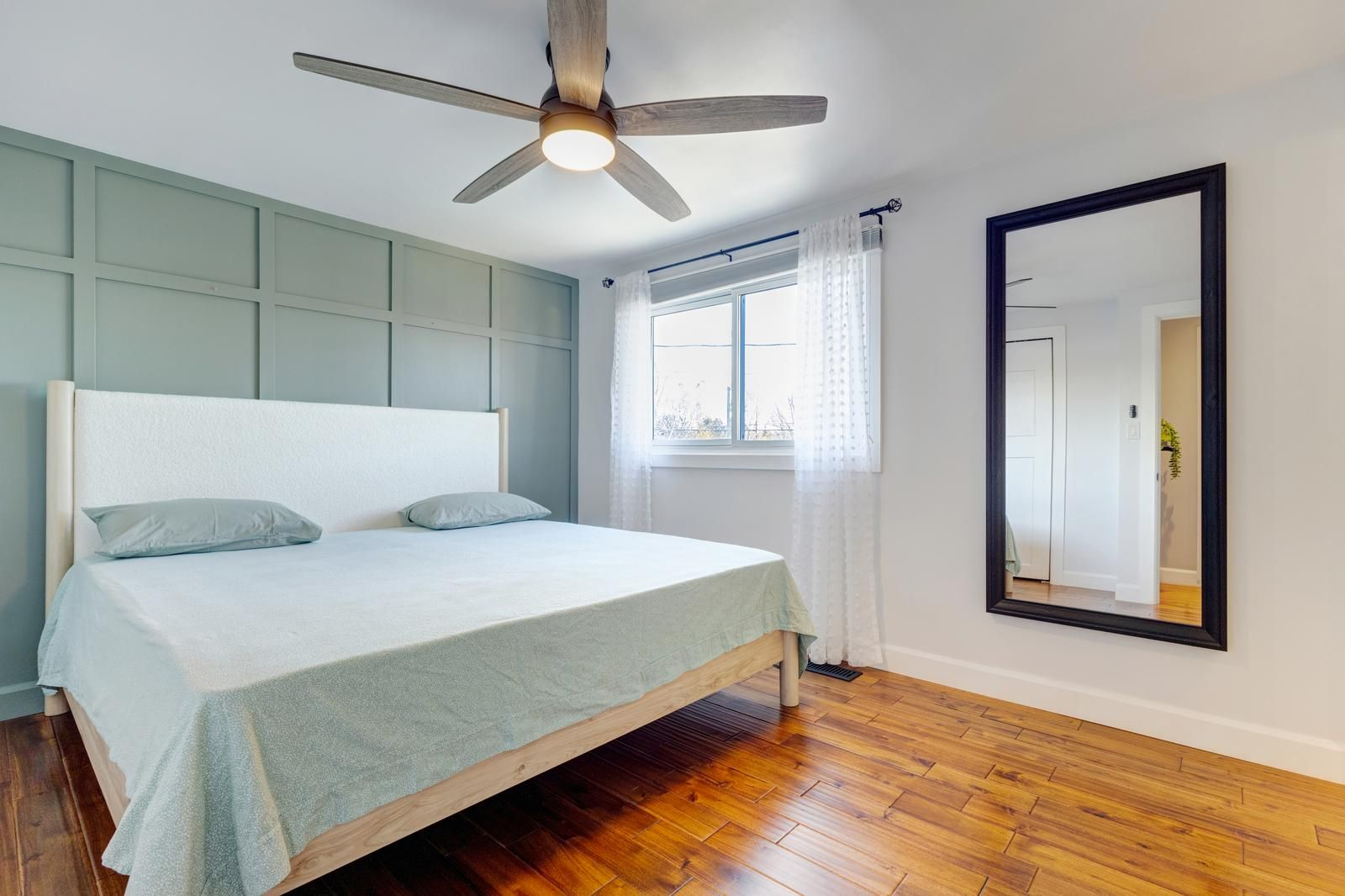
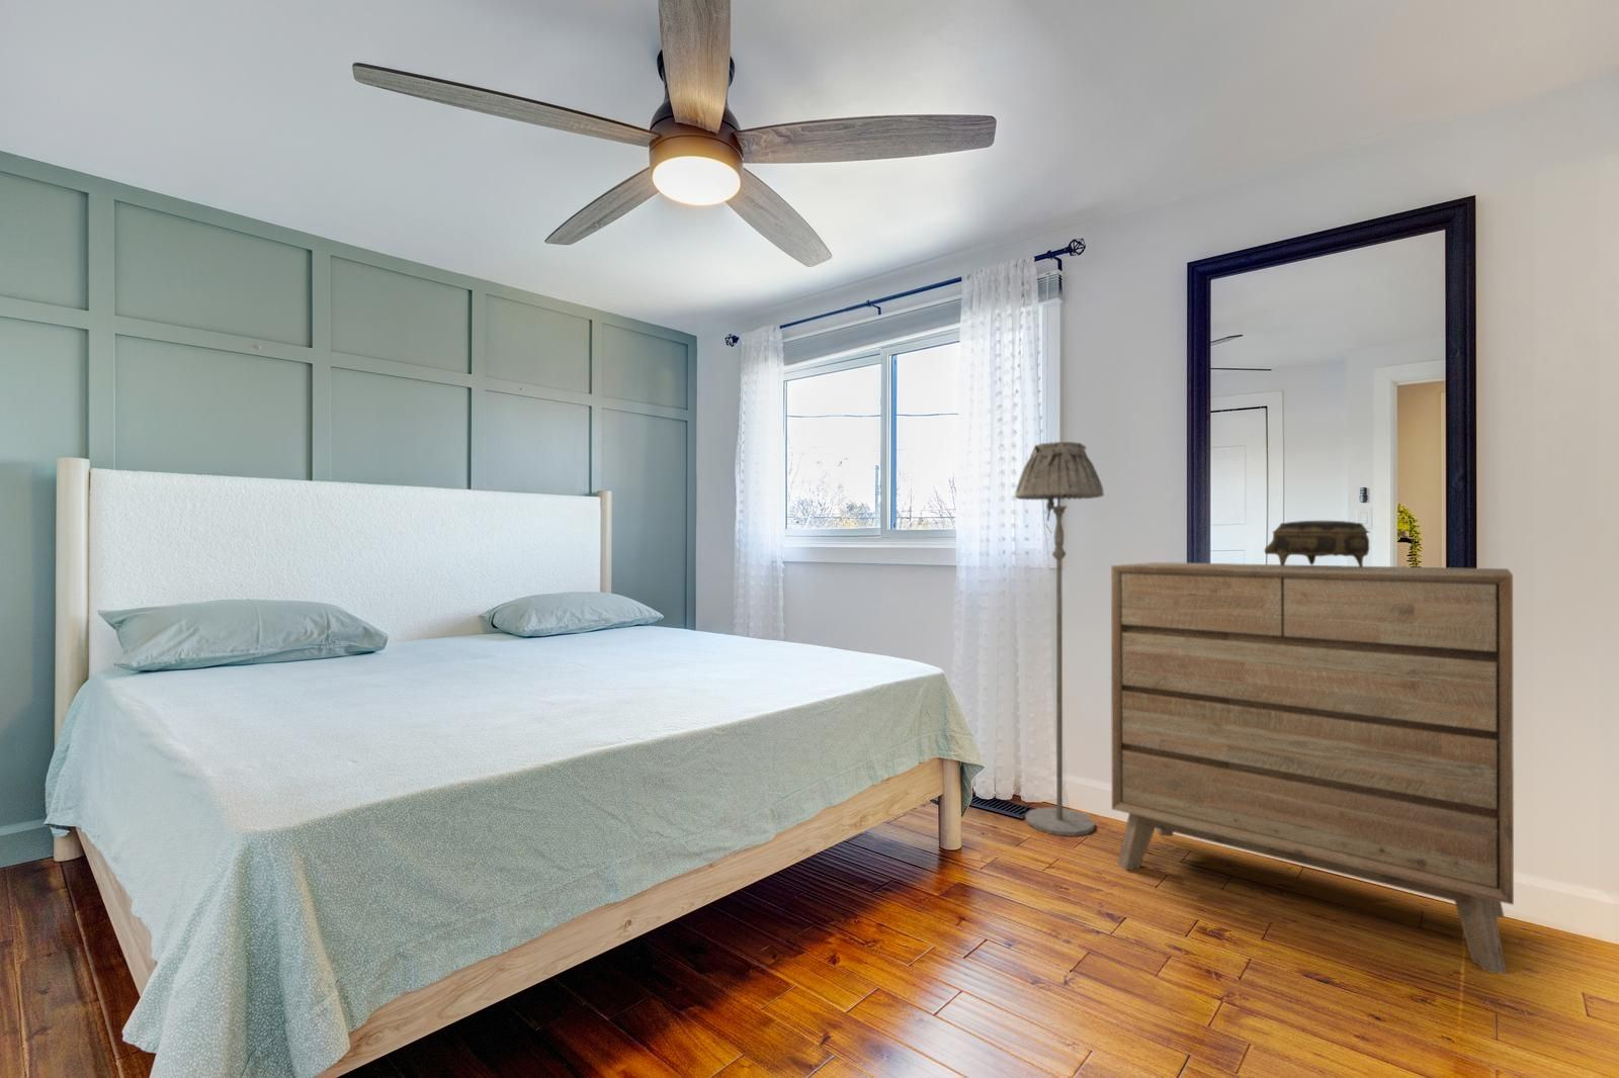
+ dresser [1110,561,1514,975]
+ jewelry box [1264,520,1370,568]
+ floor lamp [1012,440,1105,837]
